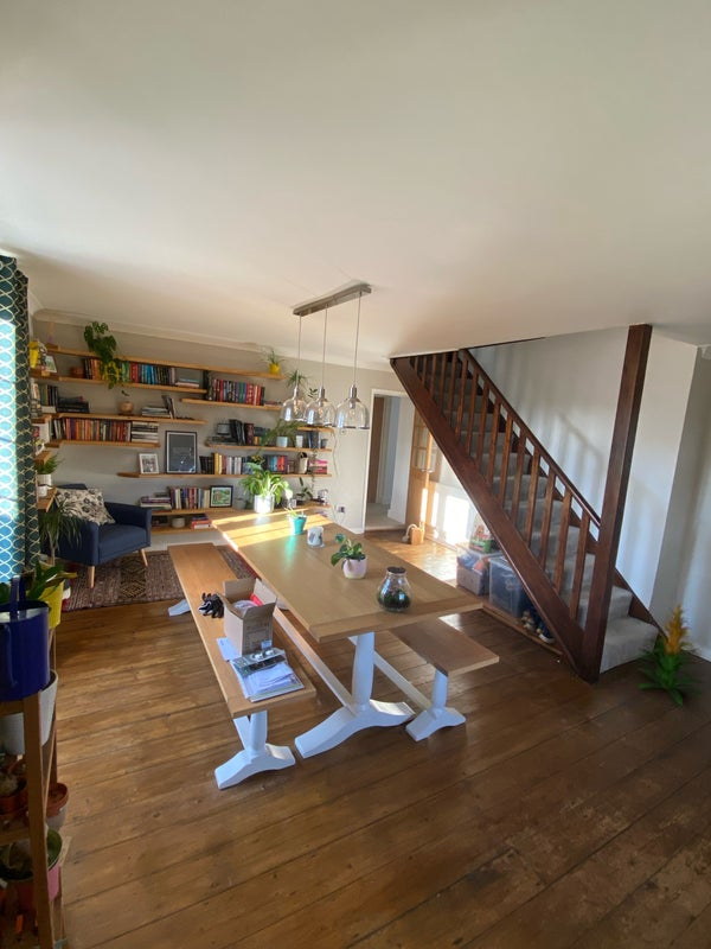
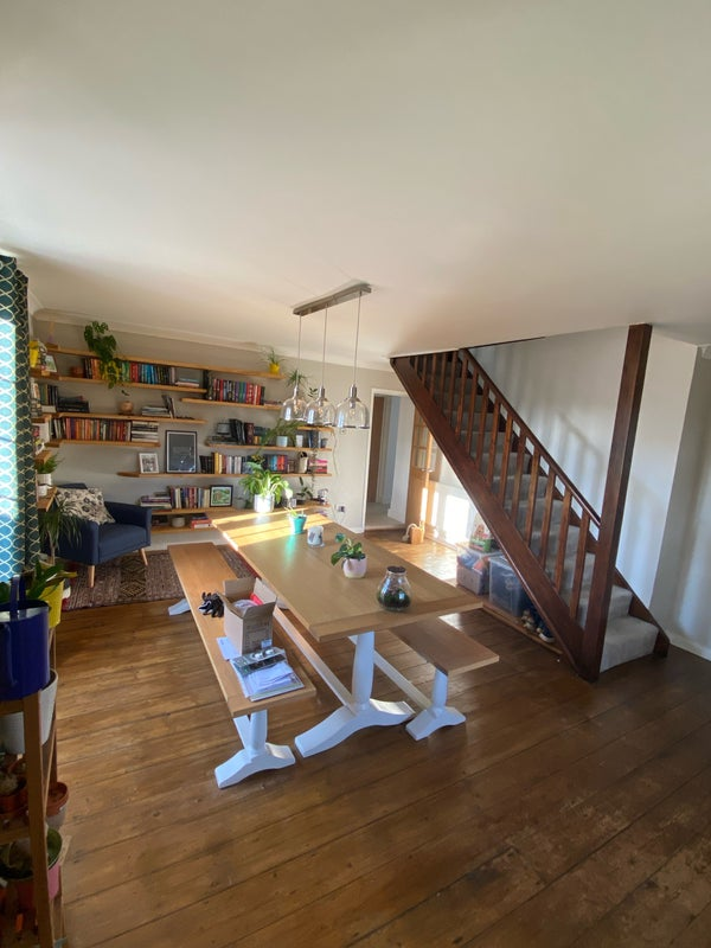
- indoor plant [636,601,707,707]
